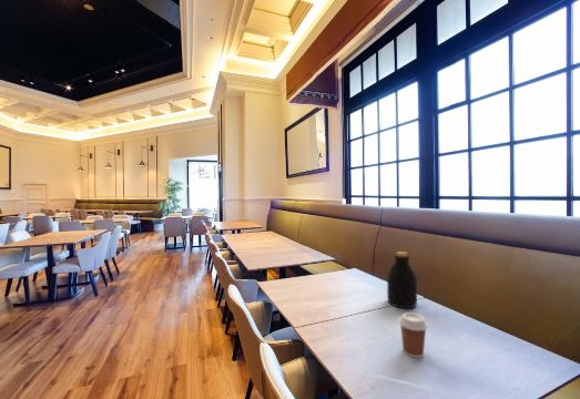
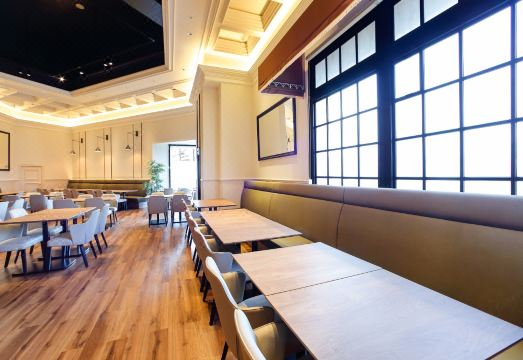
- bottle [386,250,418,309]
- coffee cup [397,311,429,359]
